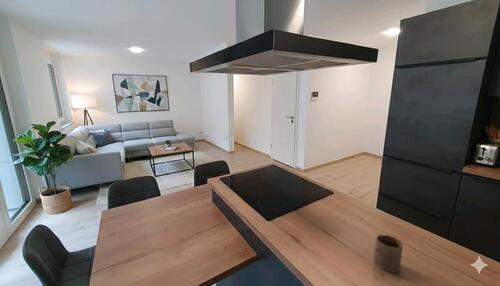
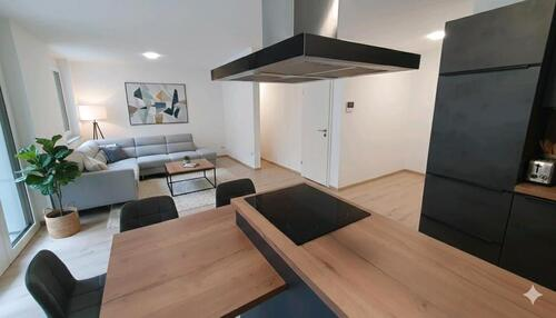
- cup [373,234,404,273]
